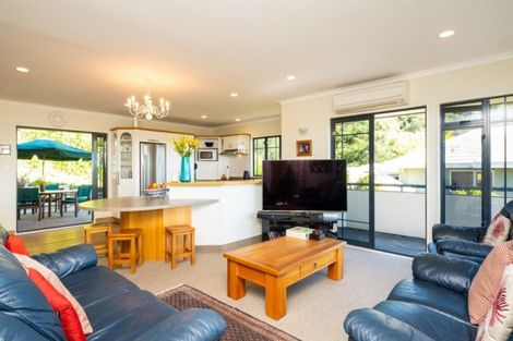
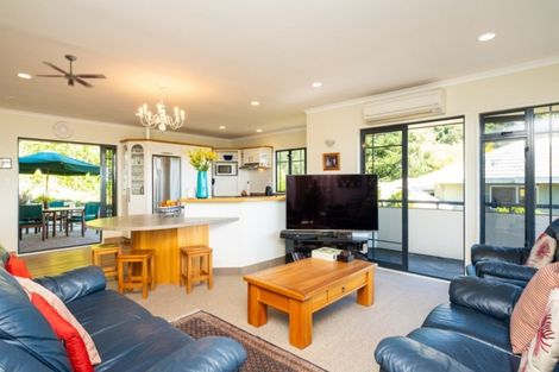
+ ceiling fan [33,53,107,89]
